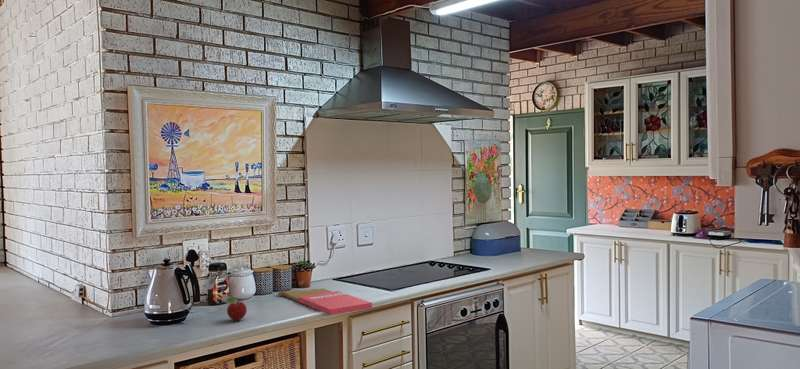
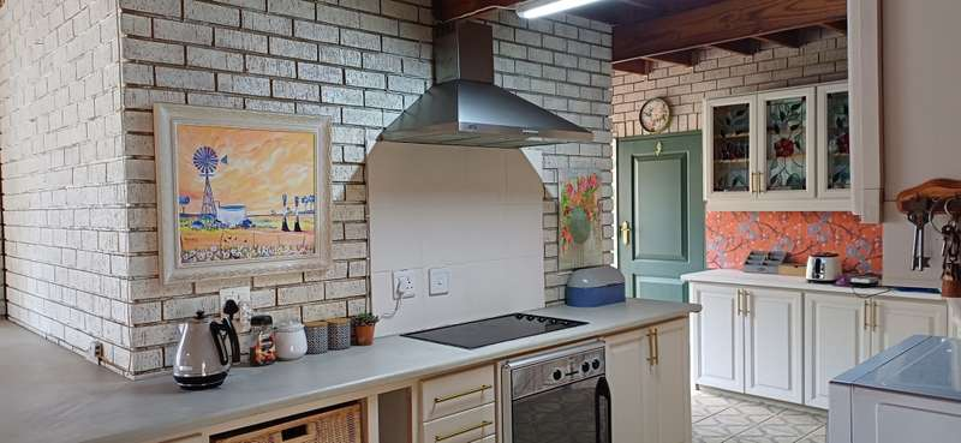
- fruit [220,293,248,321]
- cutting board [277,288,373,316]
